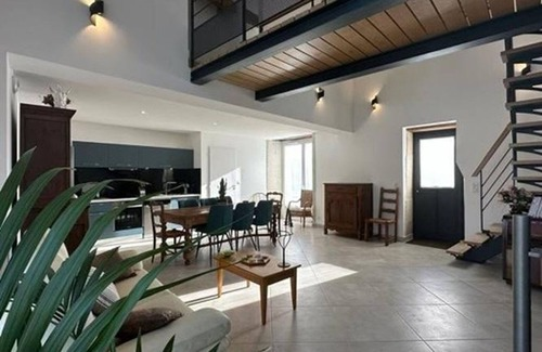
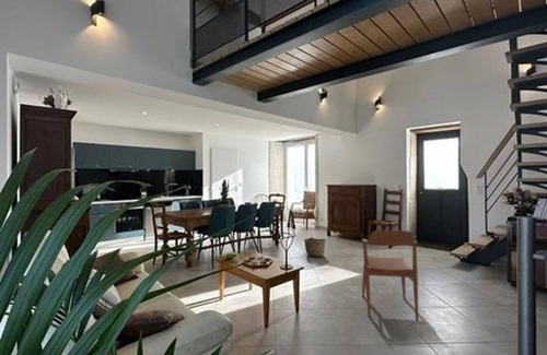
+ chair [361,229,419,321]
+ basket [303,237,327,258]
